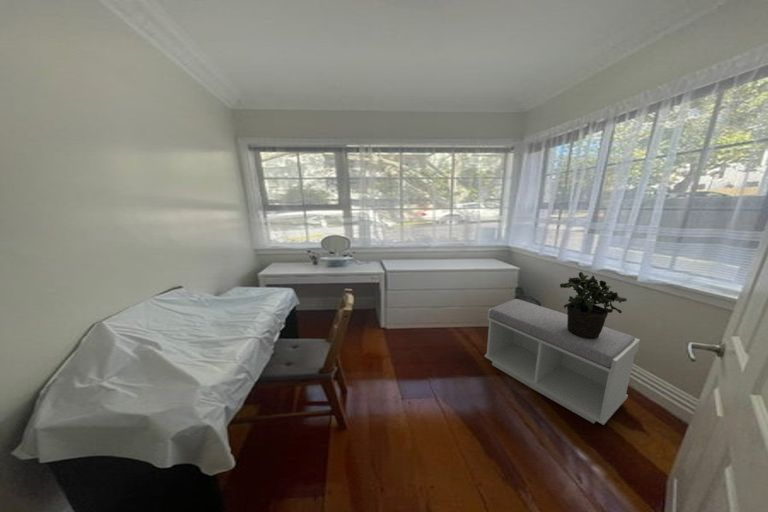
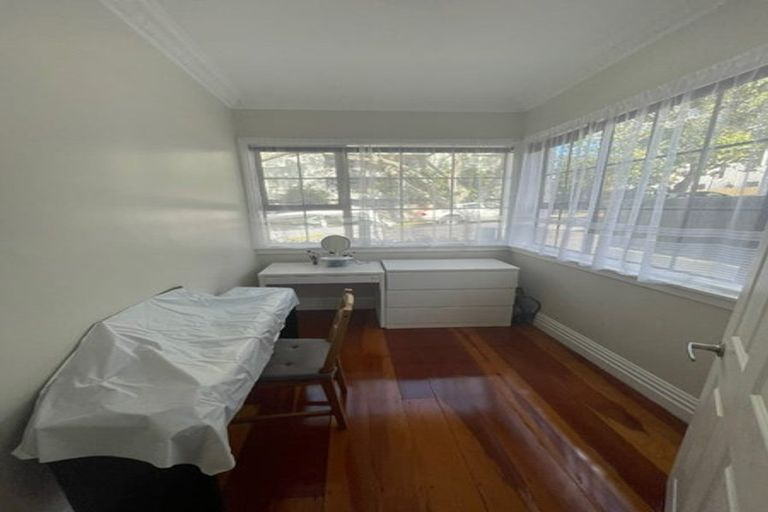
- bench [484,298,641,426]
- potted plant [559,271,628,339]
